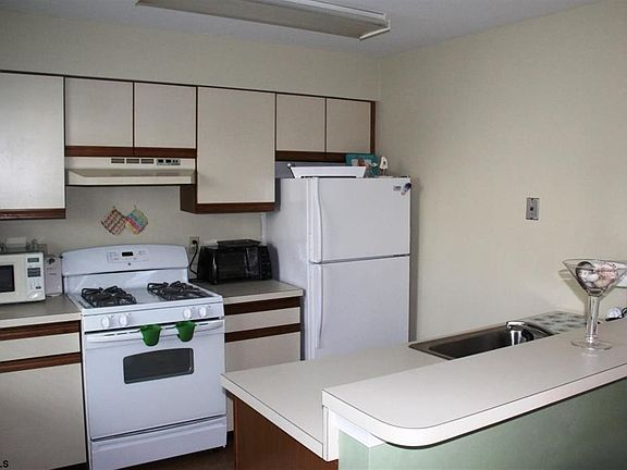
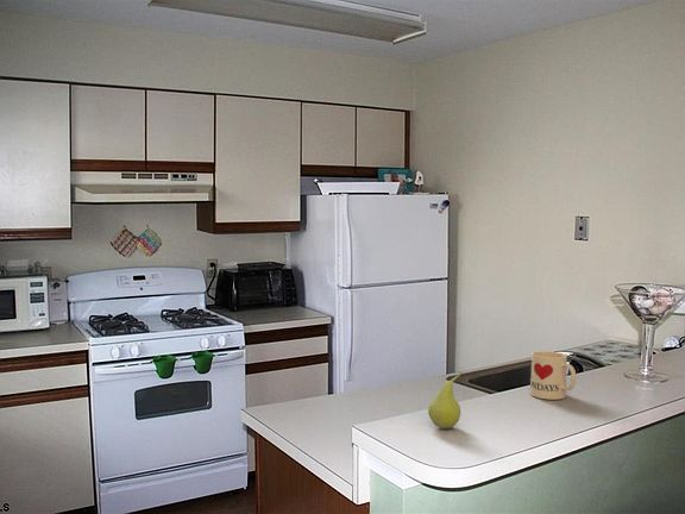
+ fruit [427,371,463,430]
+ mug [529,350,577,401]
